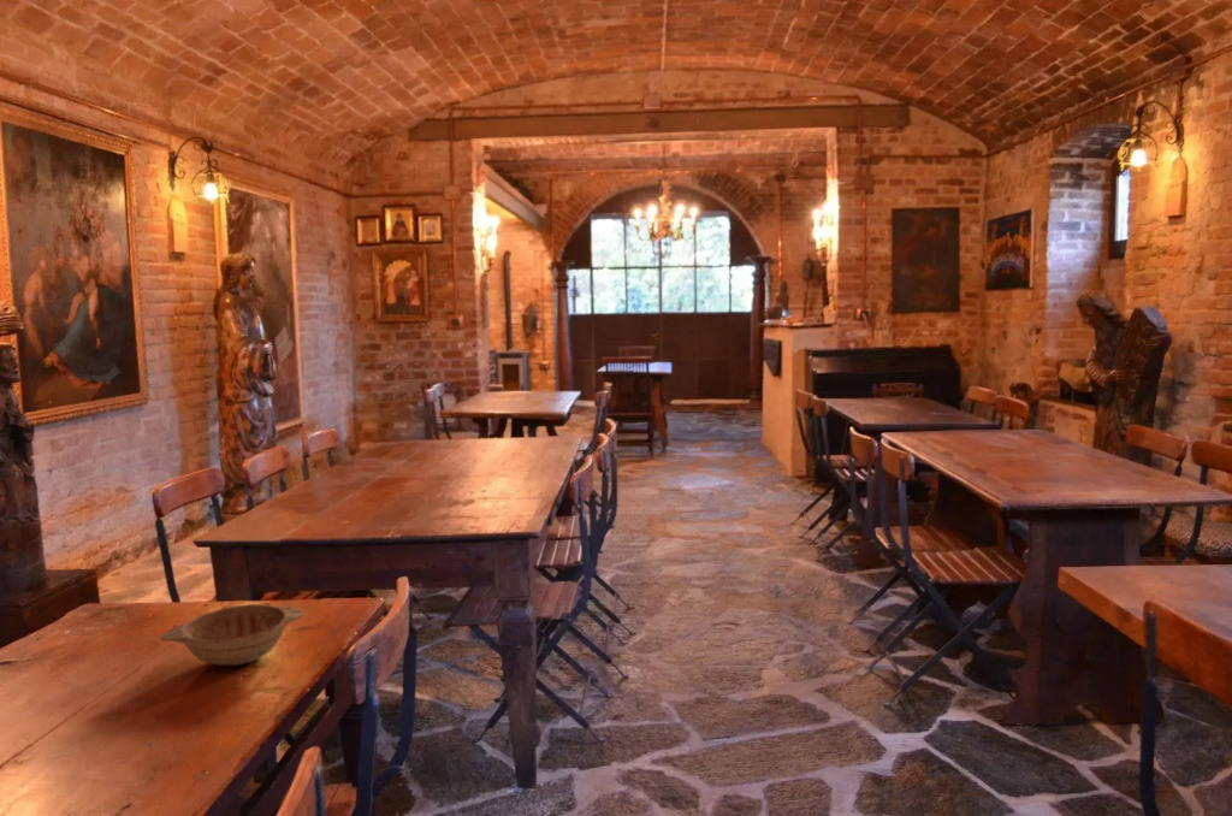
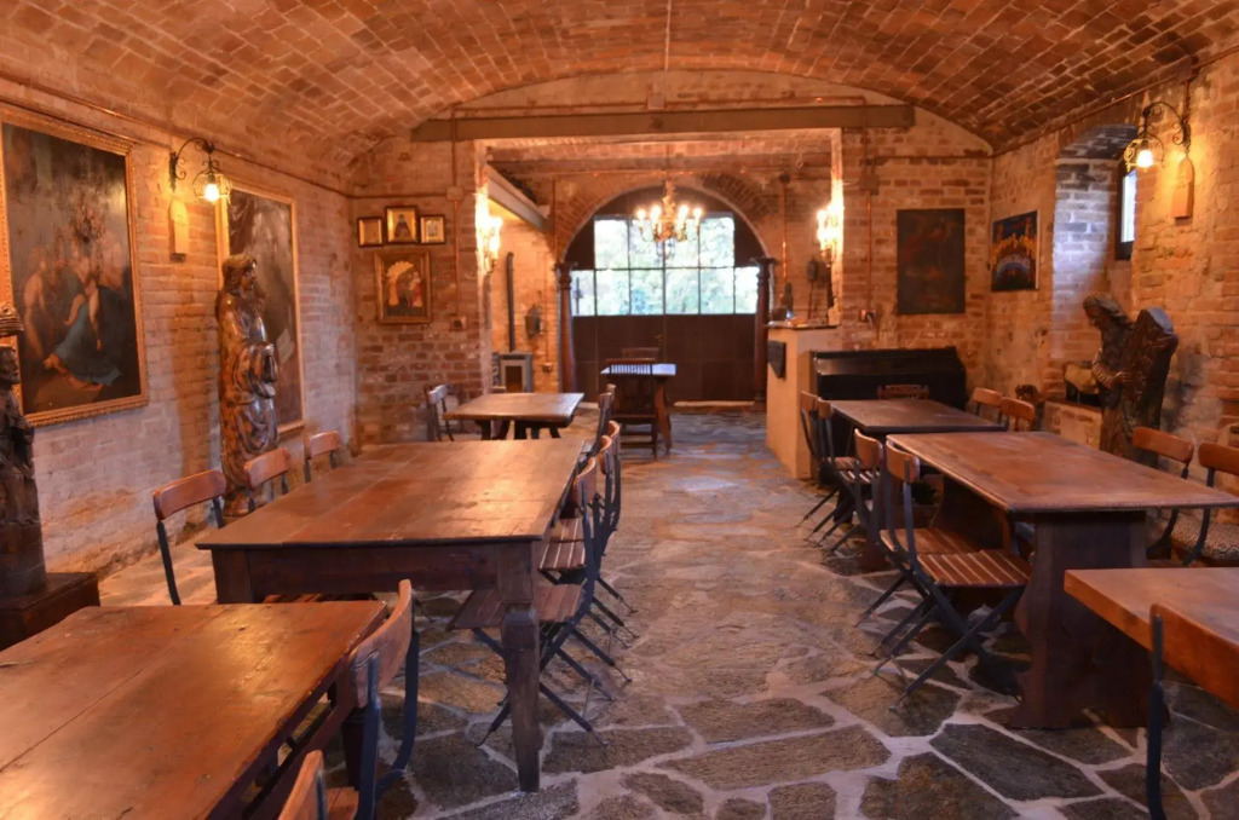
- decorative bowl [160,603,304,667]
